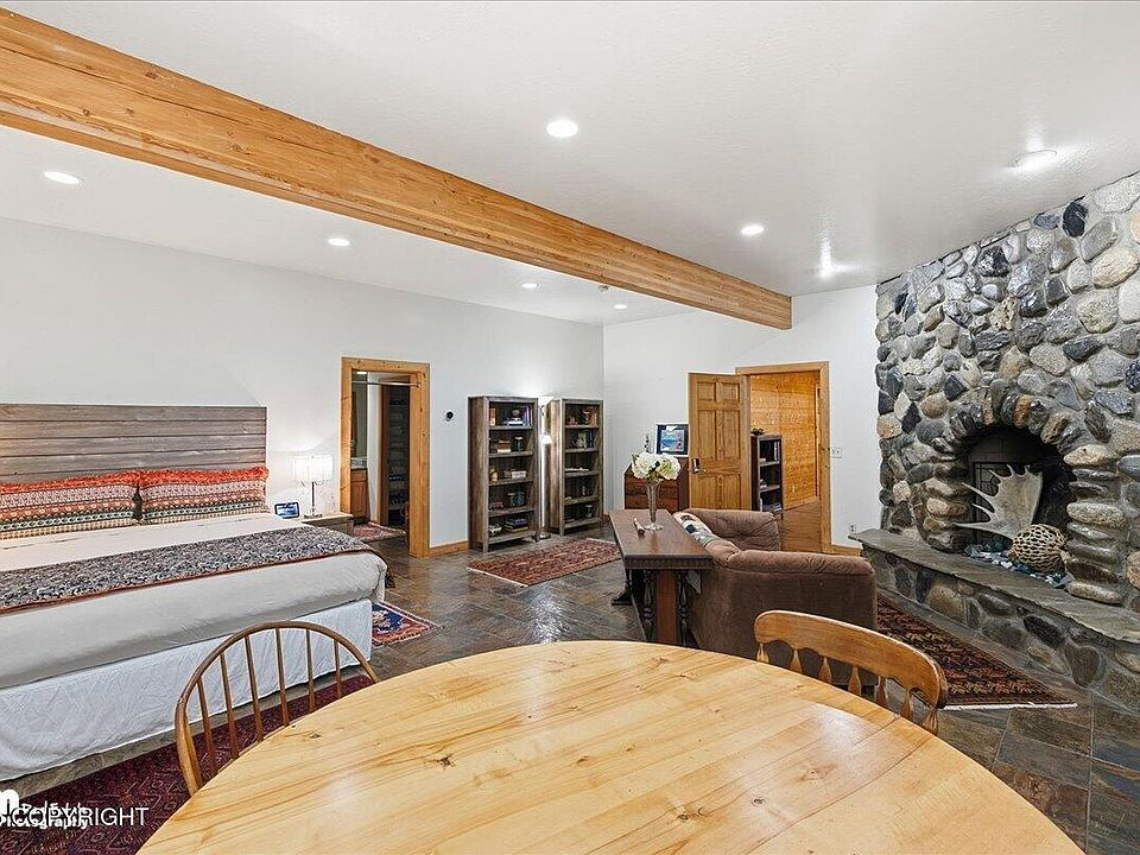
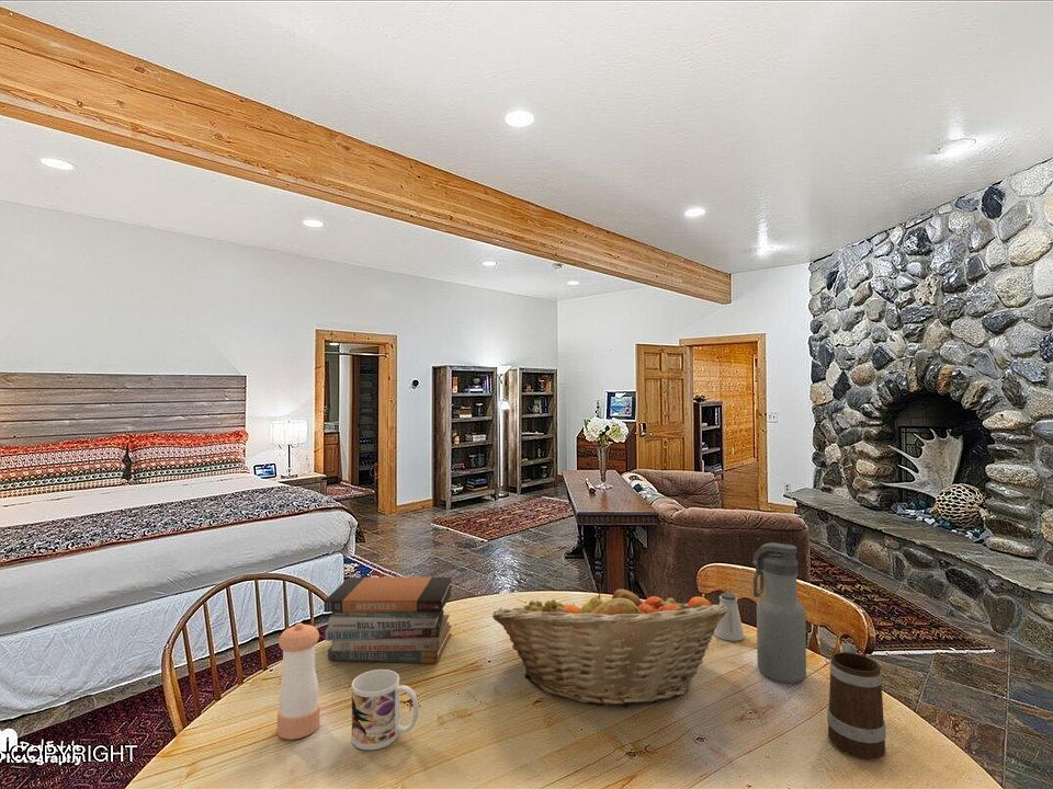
+ saltshaker [714,592,745,642]
+ fruit basket [491,583,727,708]
+ pepper shaker [276,622,321,741]
+ mug [351,668,419,751]
+ book stack [322,576,453,664]
+ water bottle [751,541,807,684]
+ mug [826,642,887,761]
